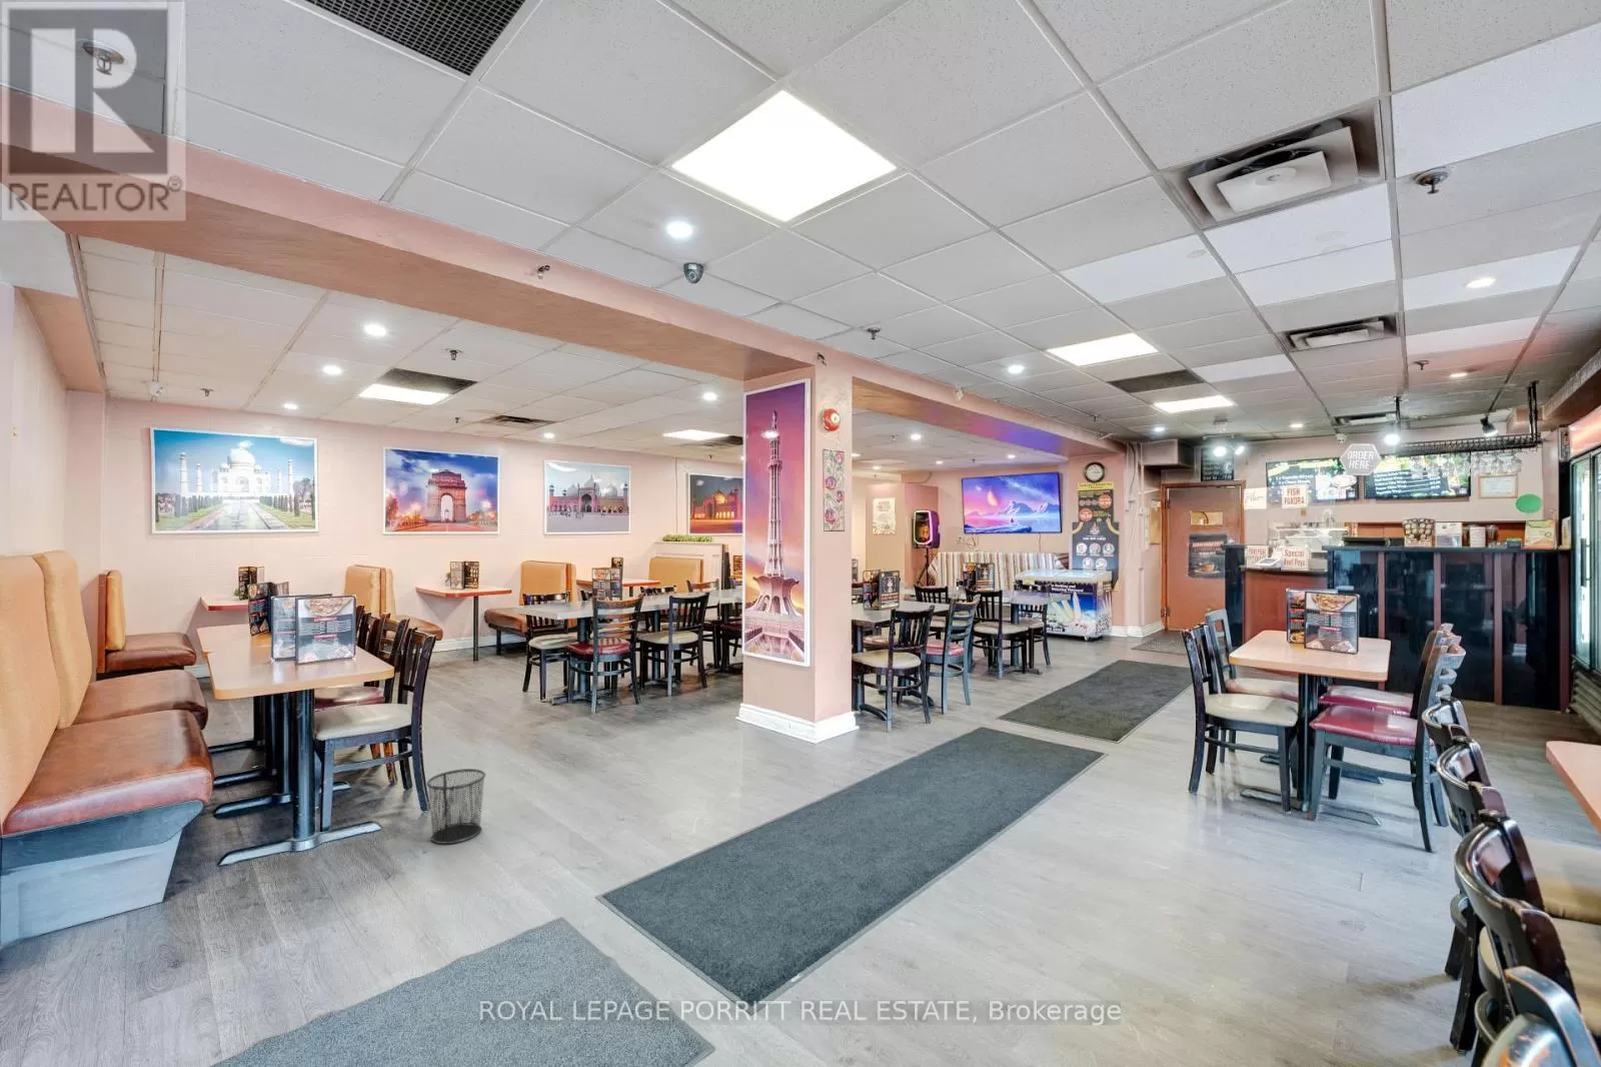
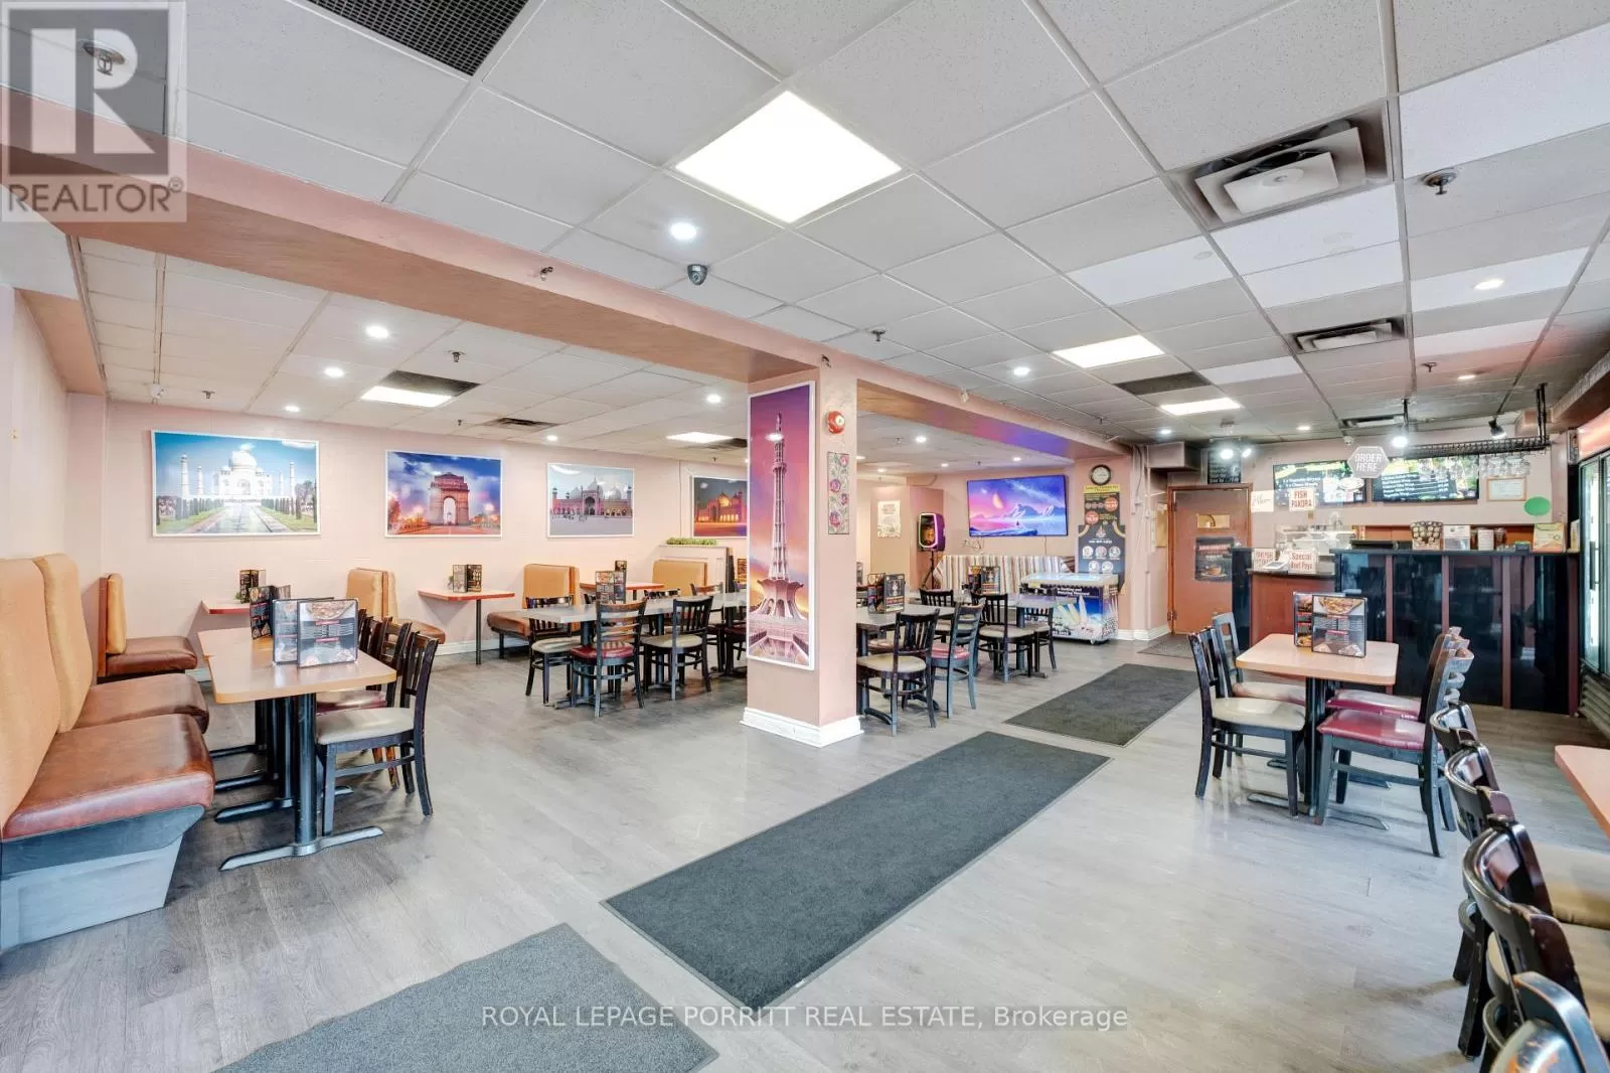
- waste bin [425,768,487,844]
